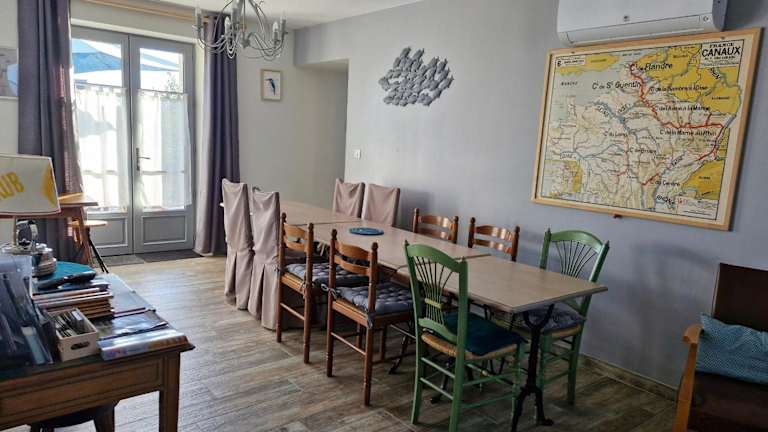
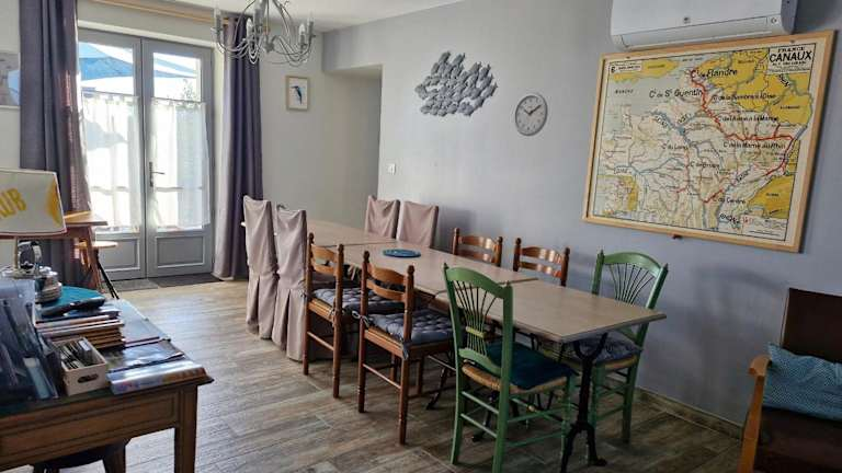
+ wall clock [513,91,549,137]
